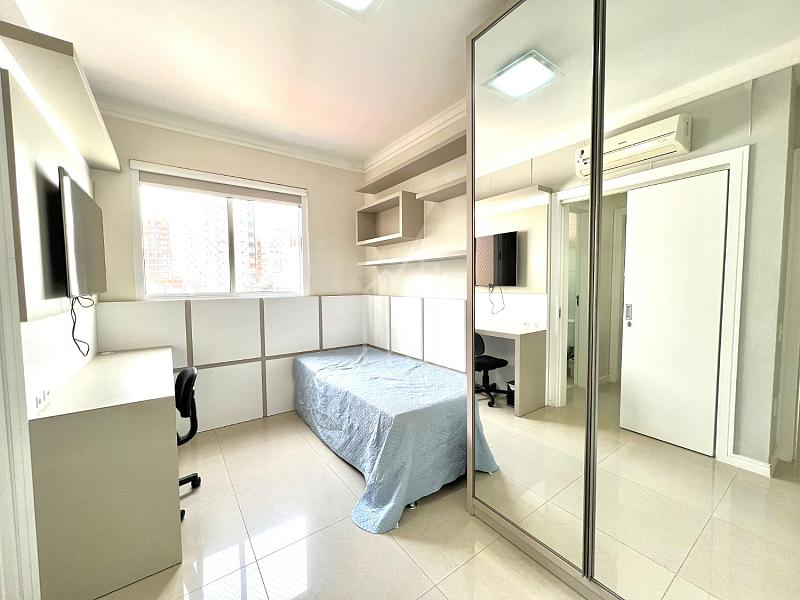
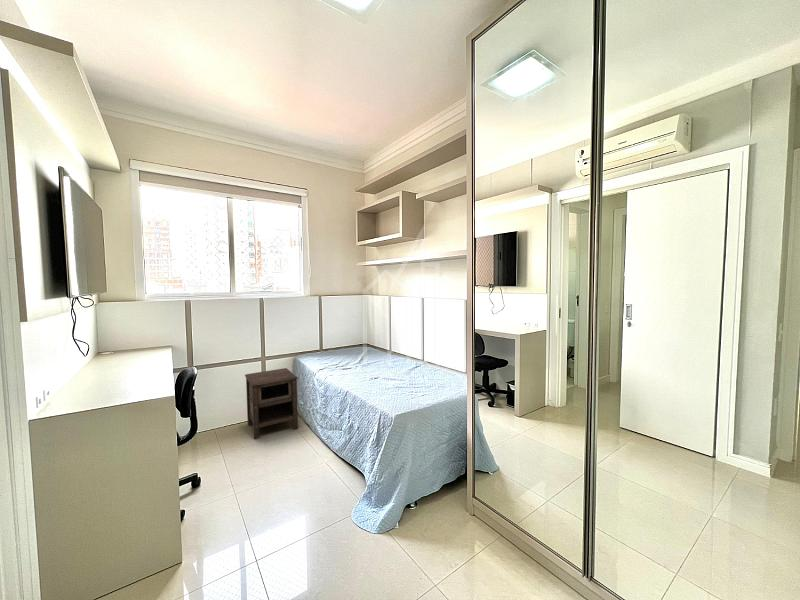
+ nightstand [244,367,299,440]
